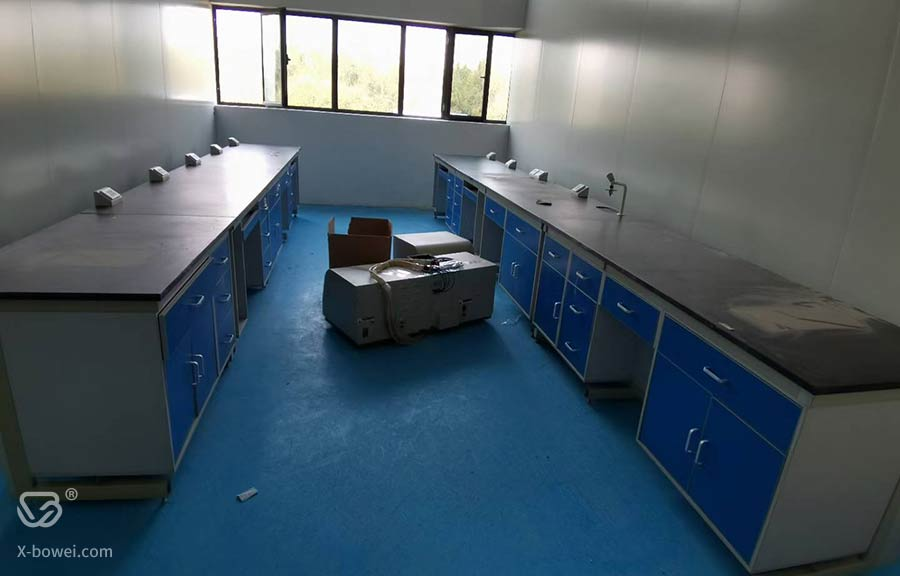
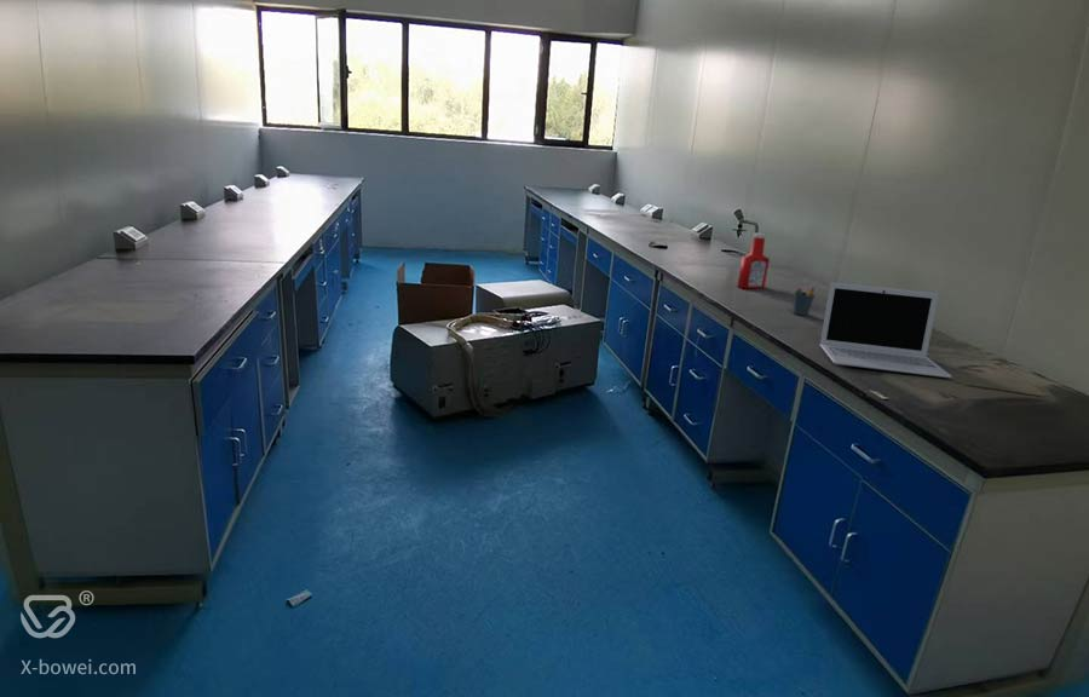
+ laptop [819,281,953,379]
+ pen holder [793,282,816,317]
+ soap bottle [736,232,771,289]
